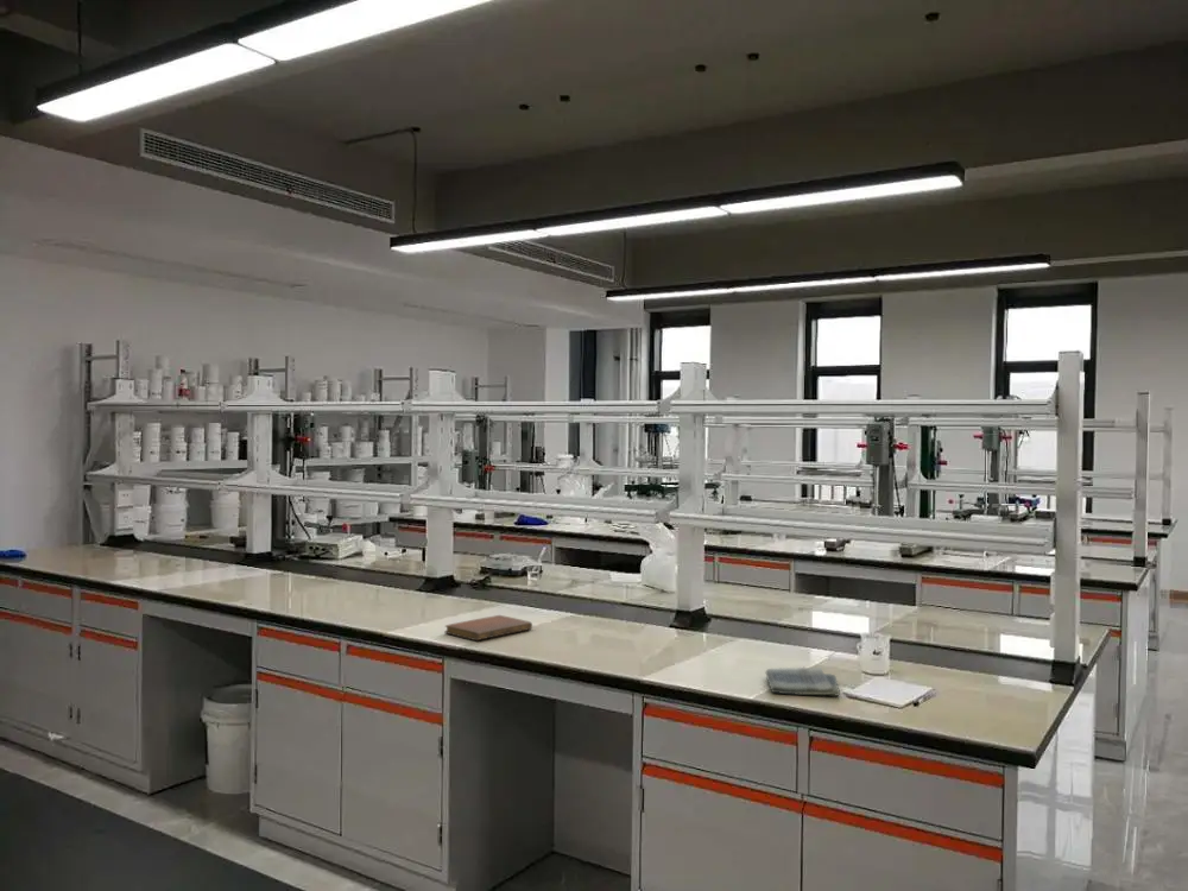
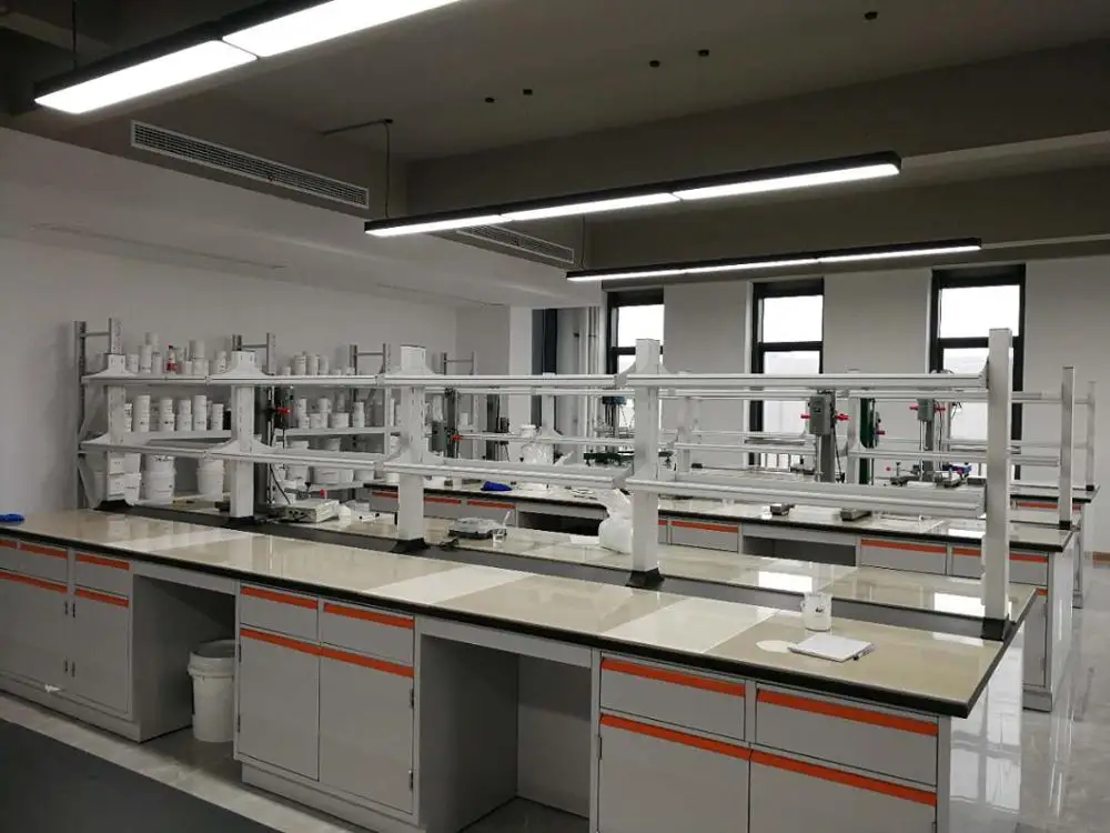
- notebook [443,614,533,642]
- dish towel [764,666,841,697]
